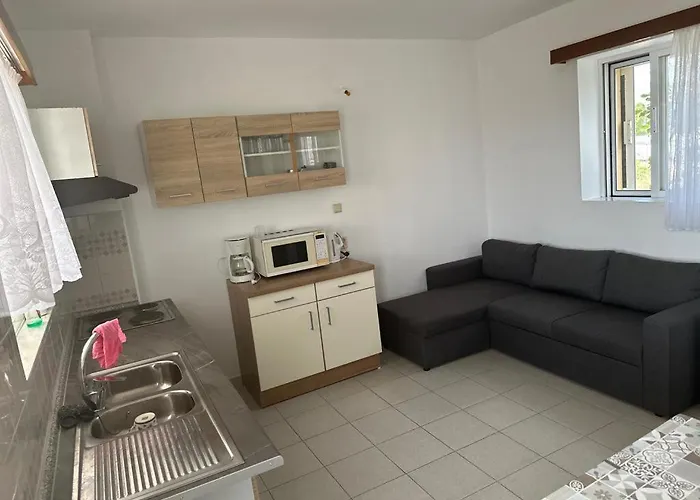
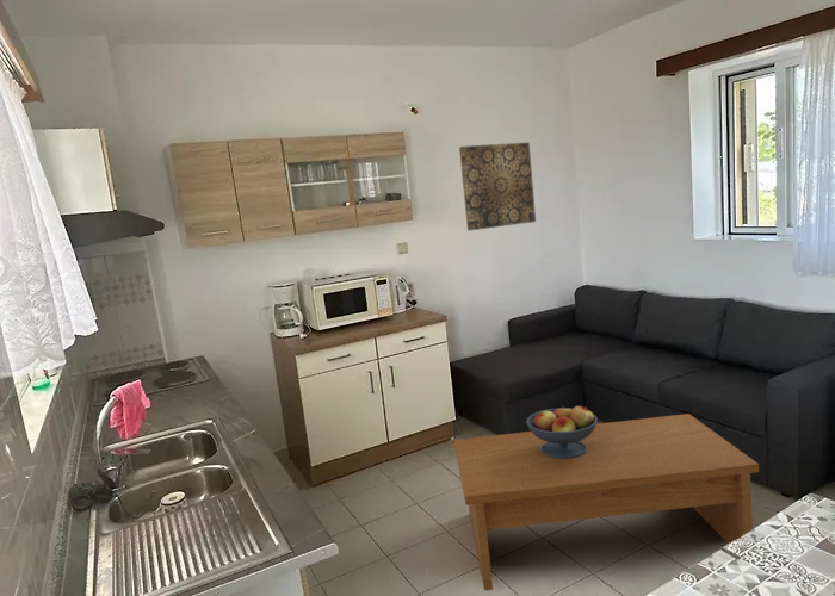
+ coffee table [453,412,760,591]
+ fruit bowl [525,405,599,459]
+ wall art [458,142,537,231]
